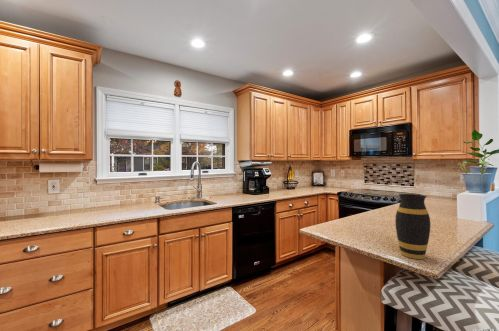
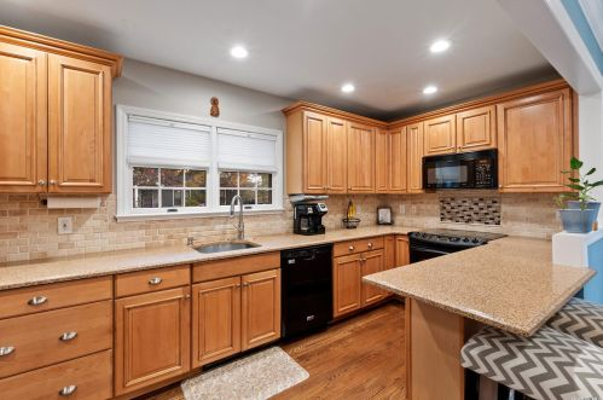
- vase [394,193,431,260]
